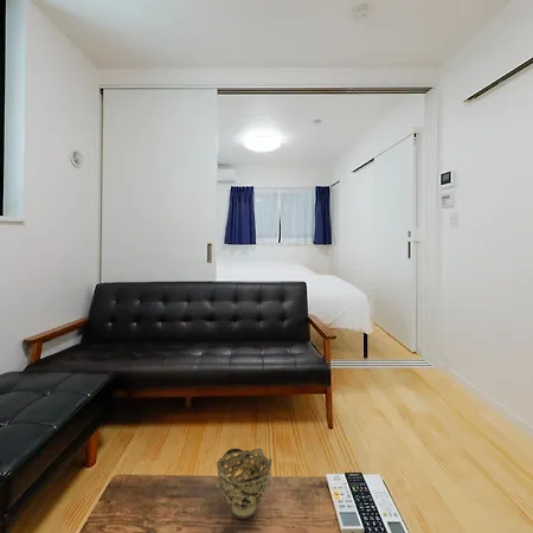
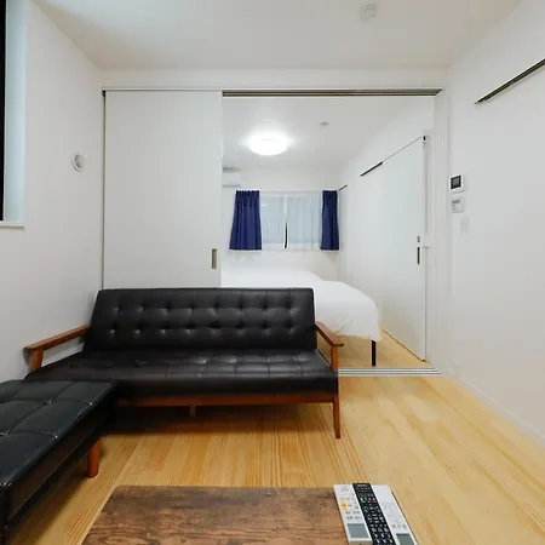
- decorative bowl [216,447,272,520]
